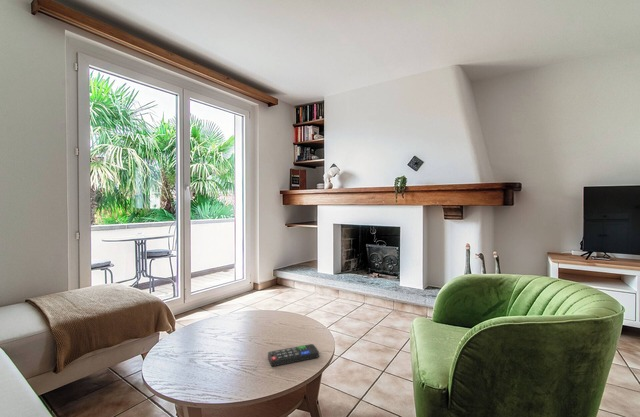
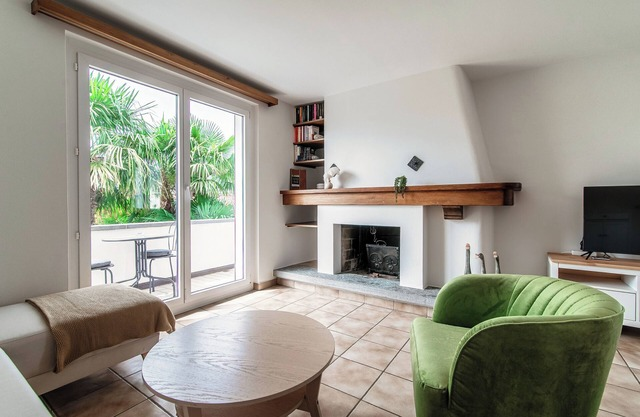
- remote control [267,343,320,367]
